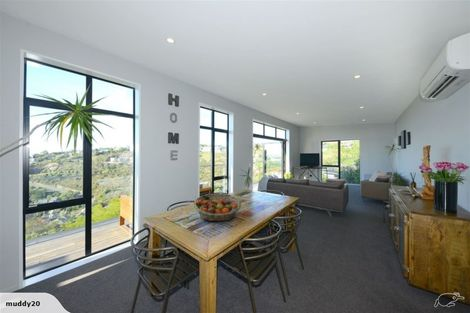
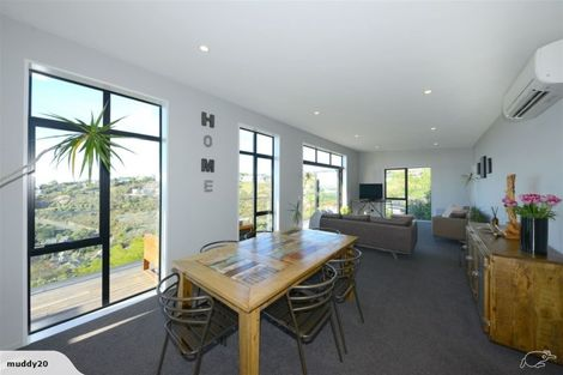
- fruit basket [193,193,242,222]
